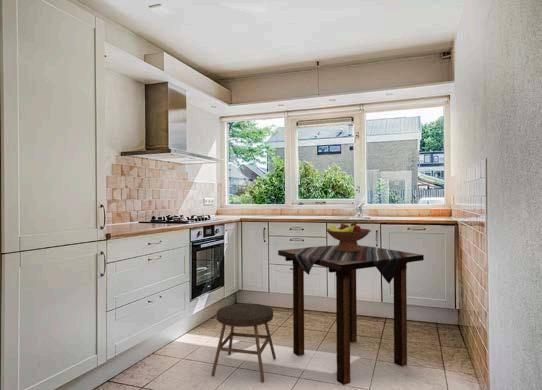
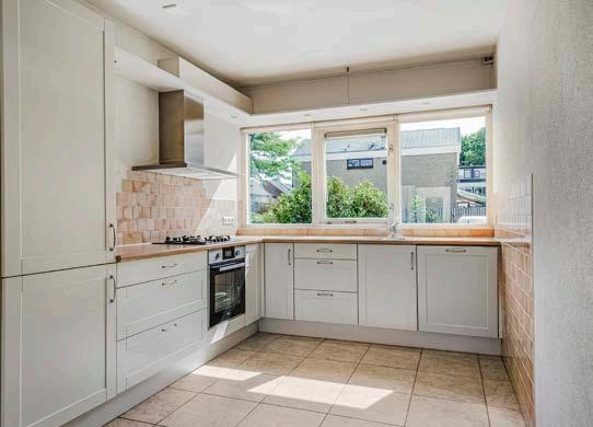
- side table [277,244,425,386]
- fruit bowl [325,222,372,252]
- stool [211,302,277,384]
